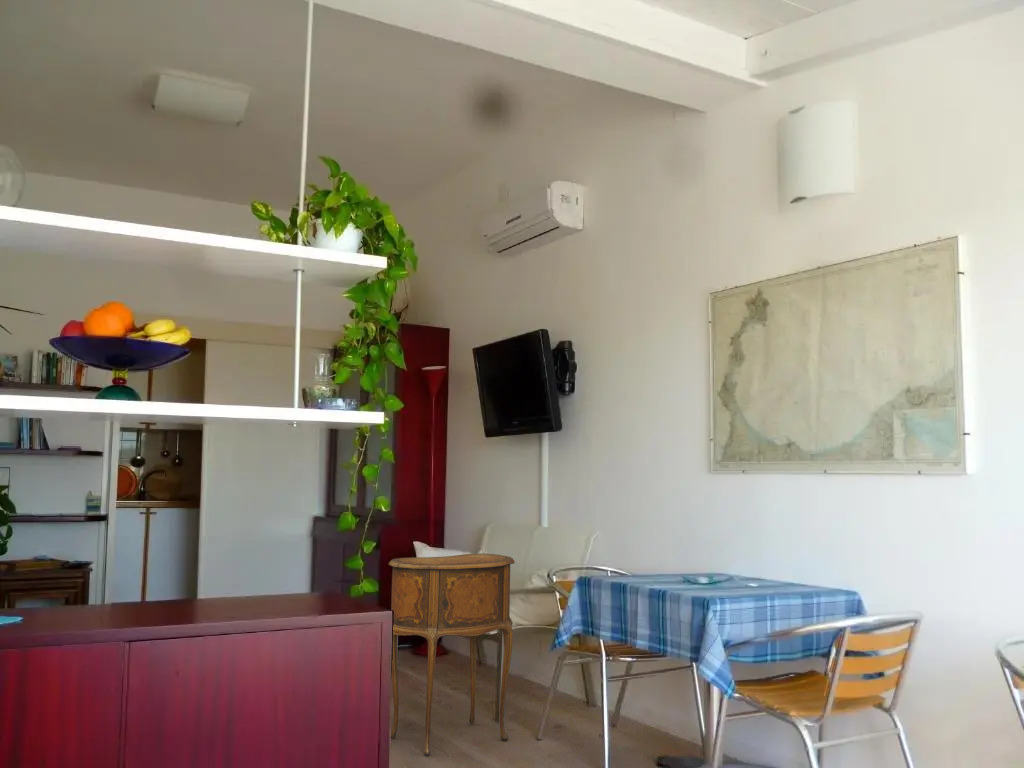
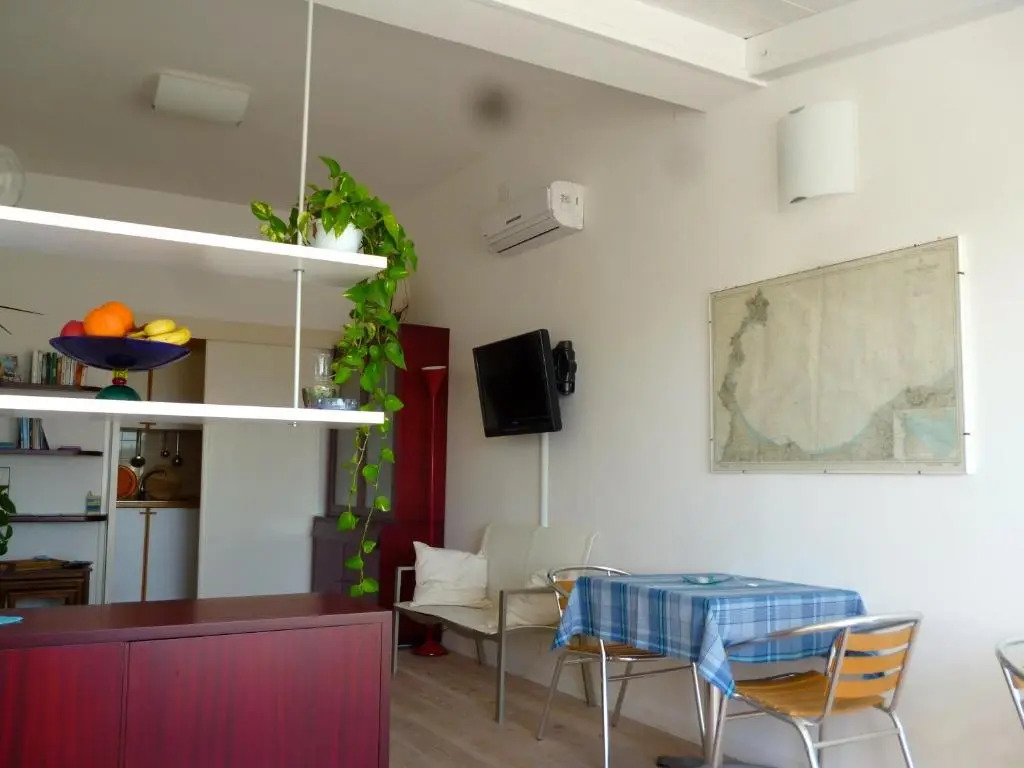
- side table [388,553,516,757]
